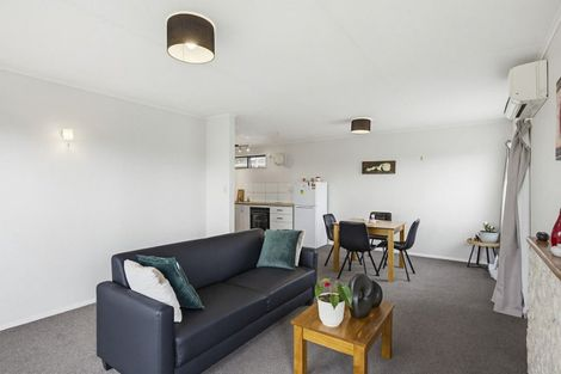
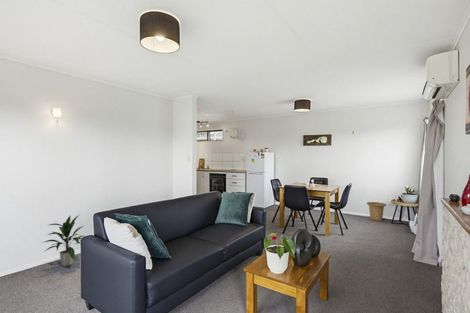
+ indoor plant [41,213,84,267]
+ basket [366,201,387,222]
